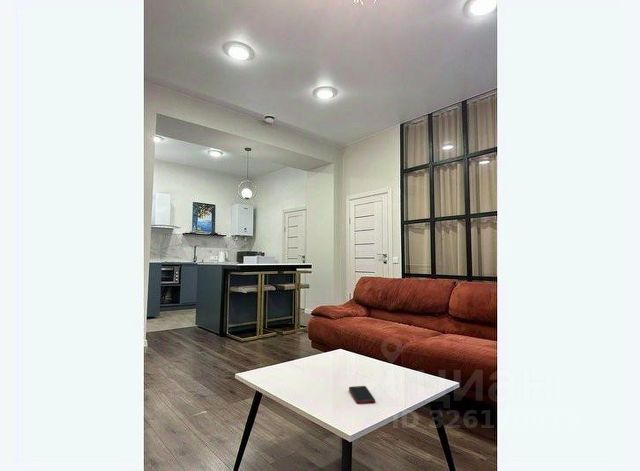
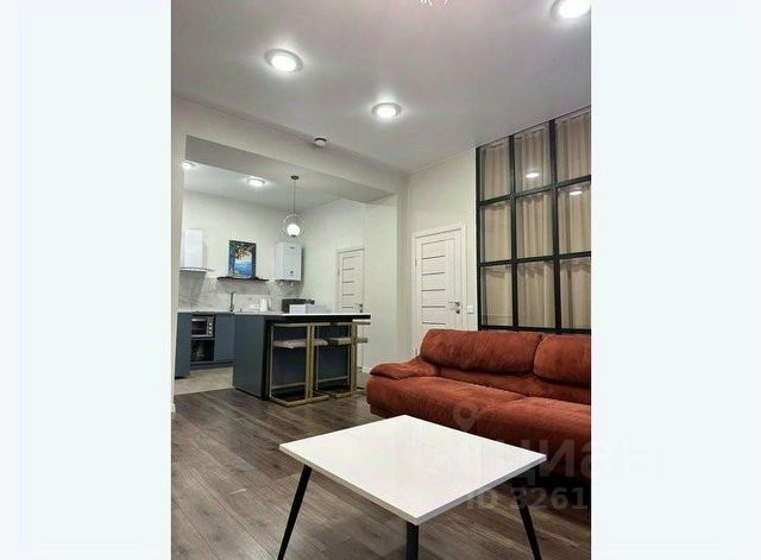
- cell phone [348,385,376,405]
